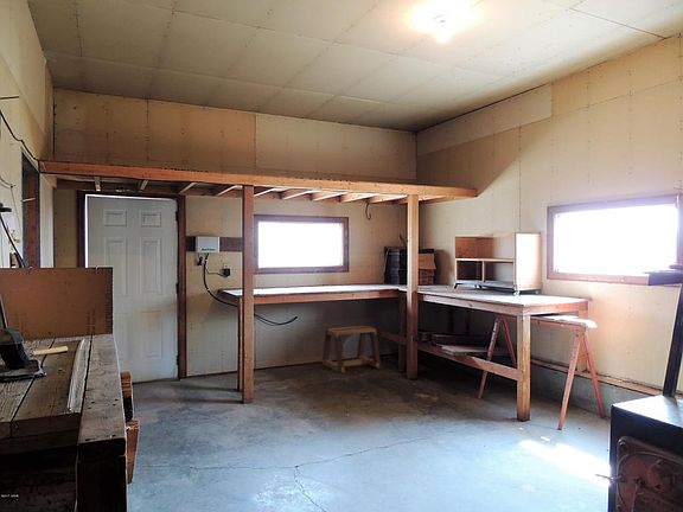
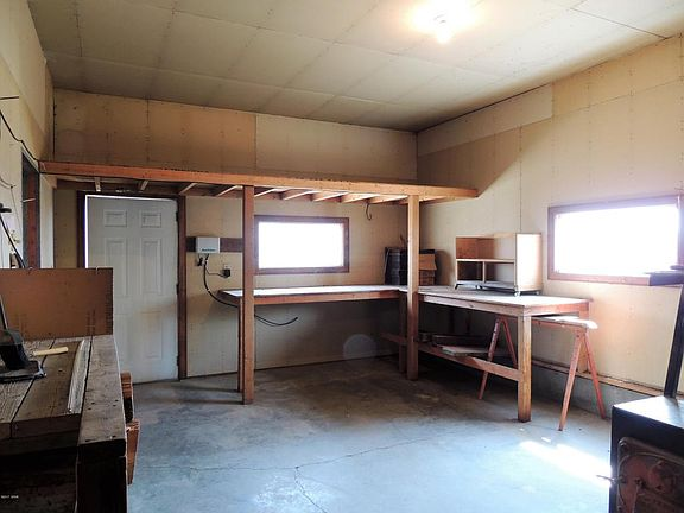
- stool [321,325,382,373]
